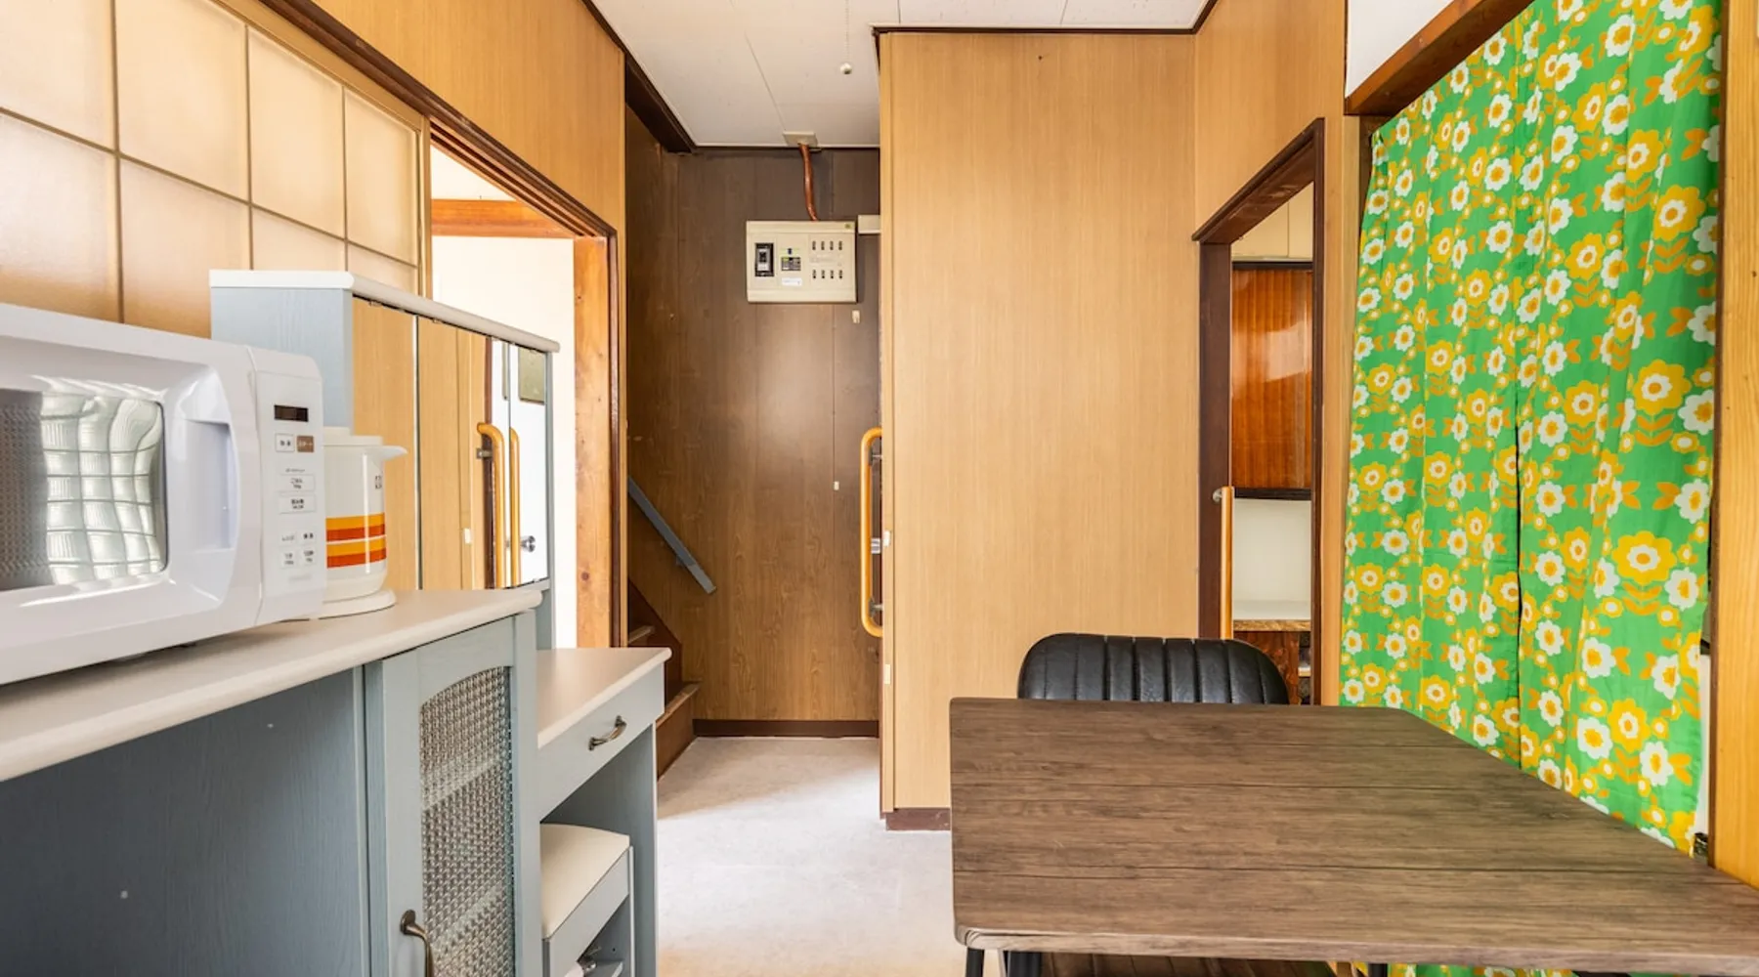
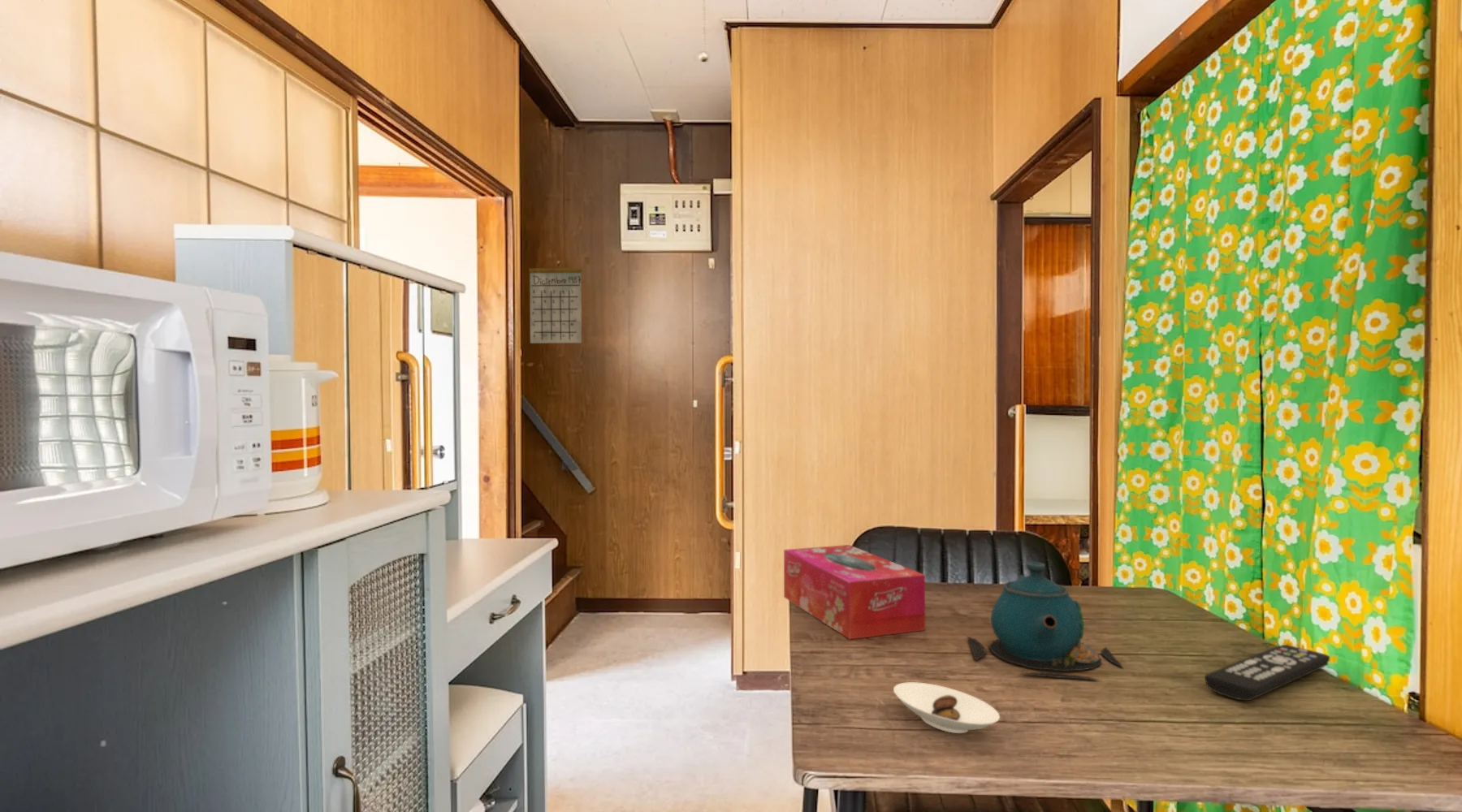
+ calendar [528,251,583,344]
+ saucer [893,681,1001,734]
+ teapot [967,561,1123,681]
+ remote control [1204,644,1330,702]
+ tissue box [783,544,926,640]
